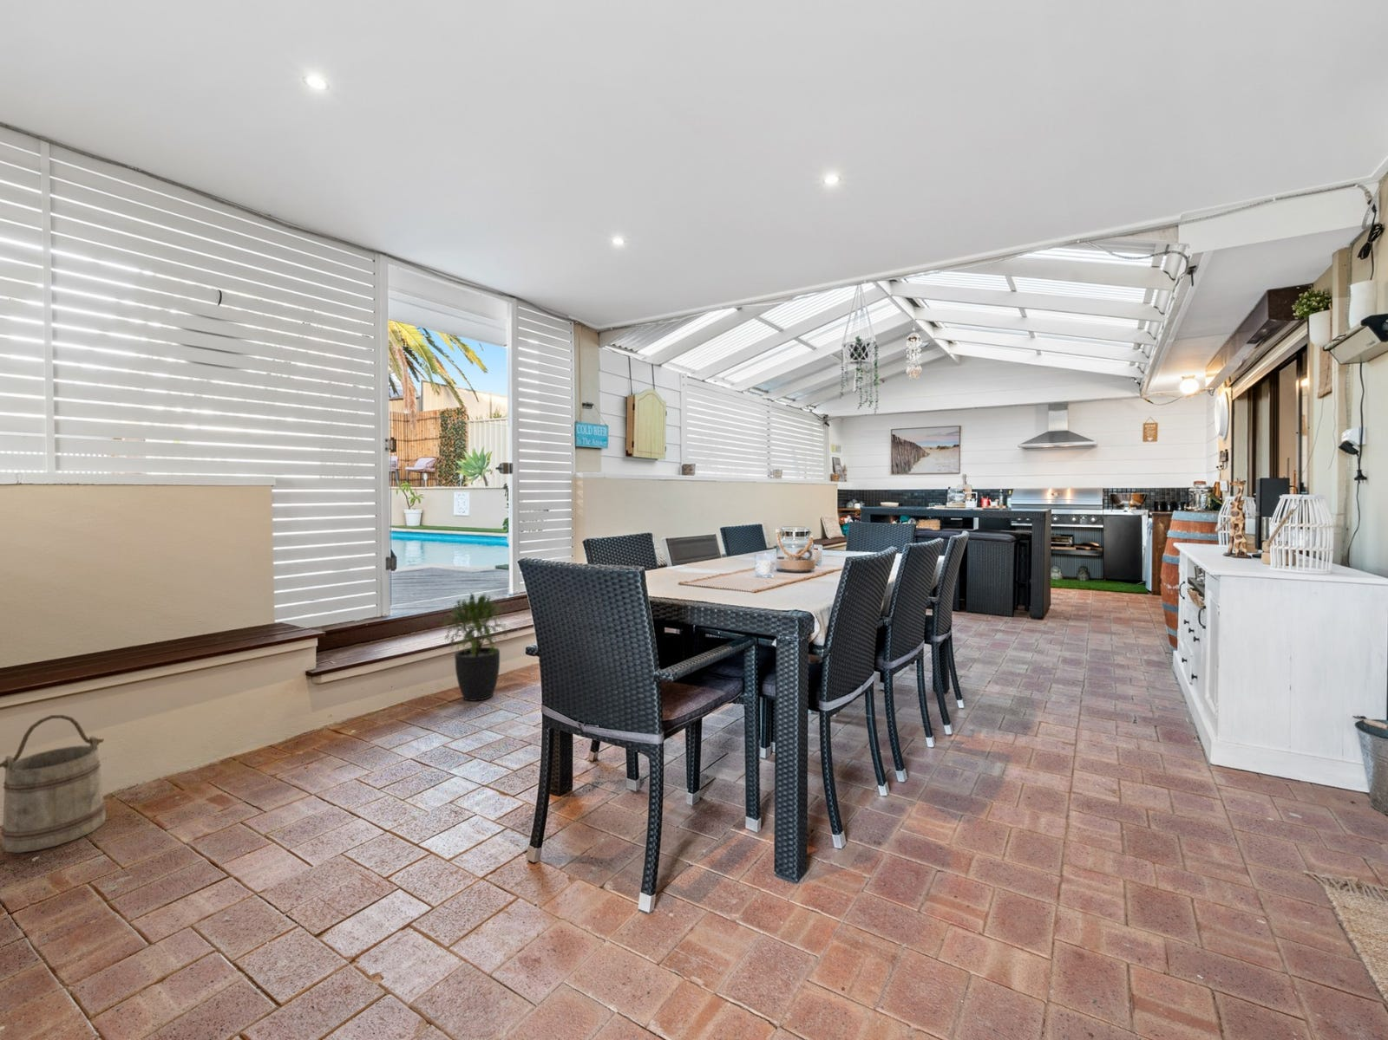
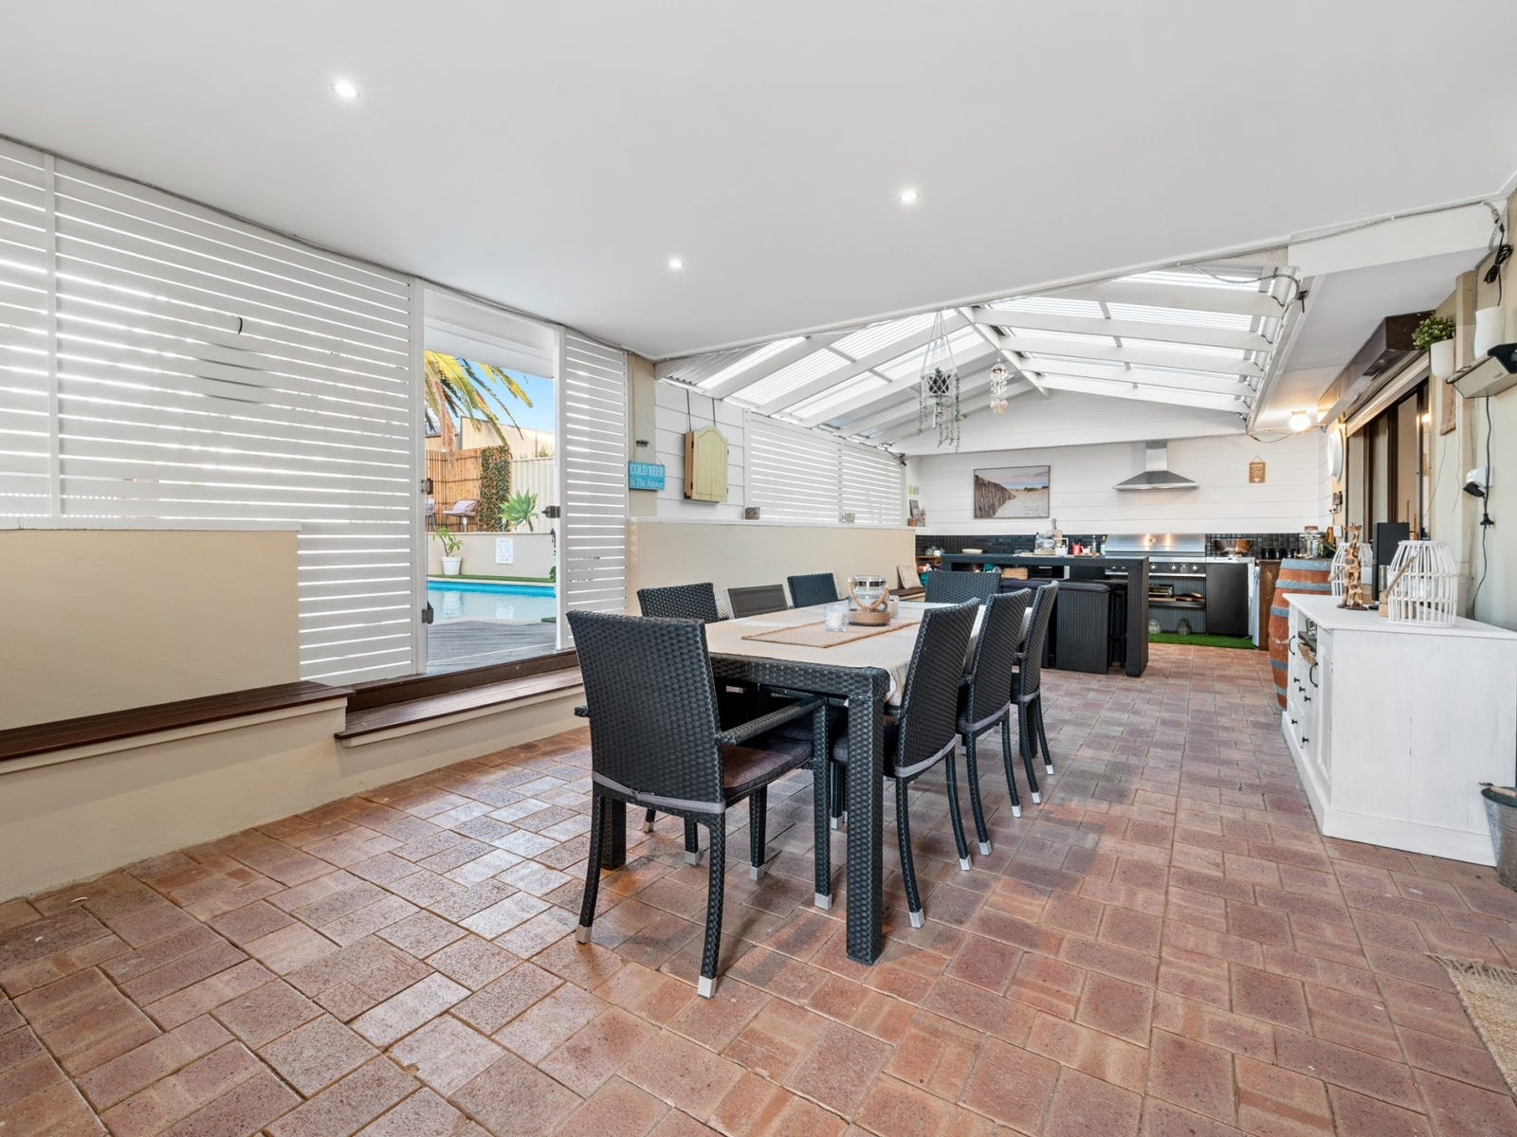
- bucket [0,714,107,853]
- potted plant [439,592,515,702]
